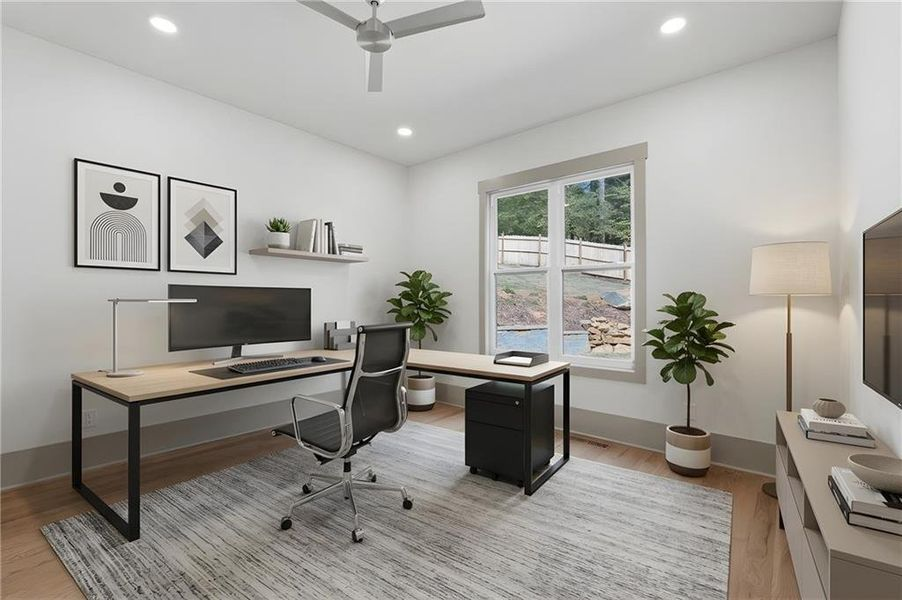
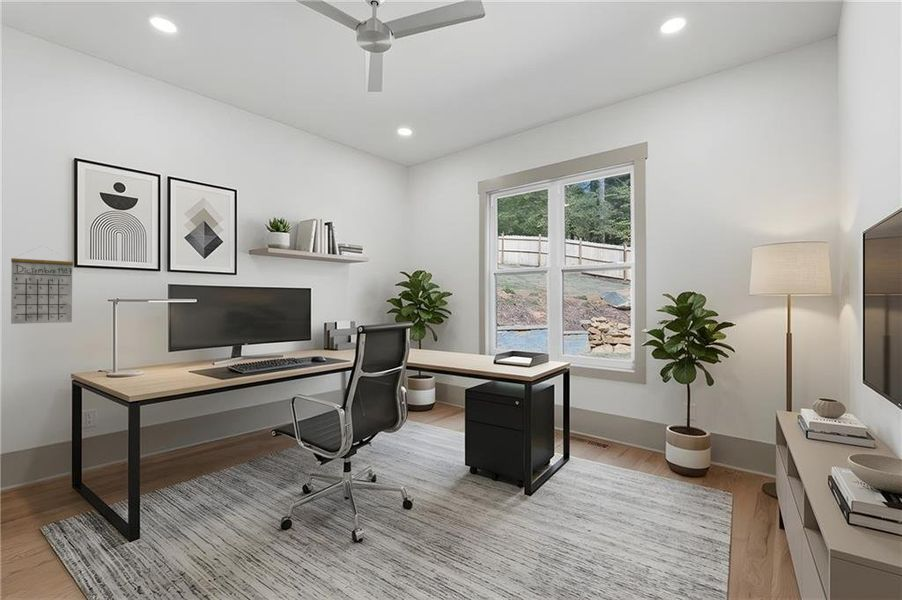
+ calendar [10,245,74,325]
